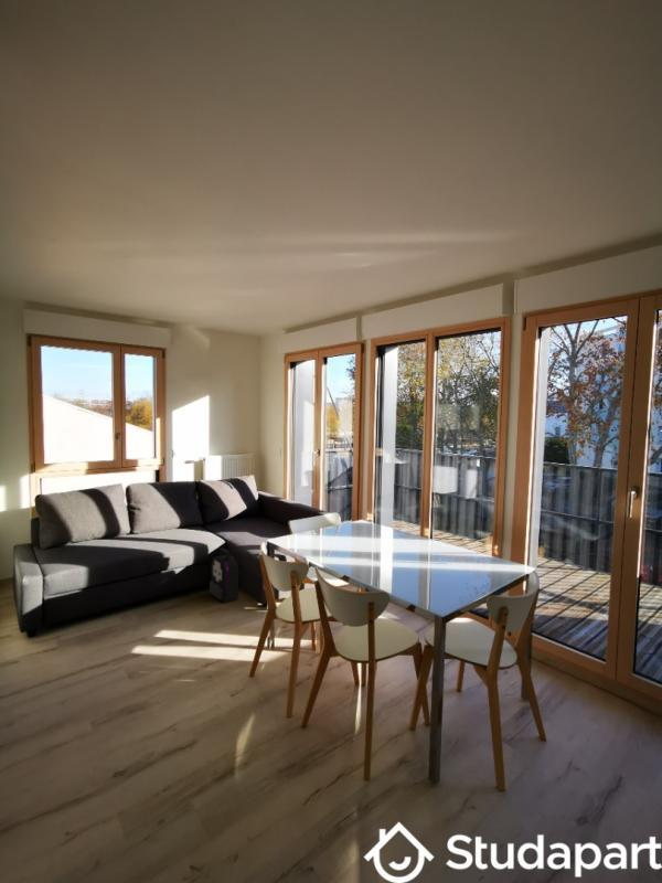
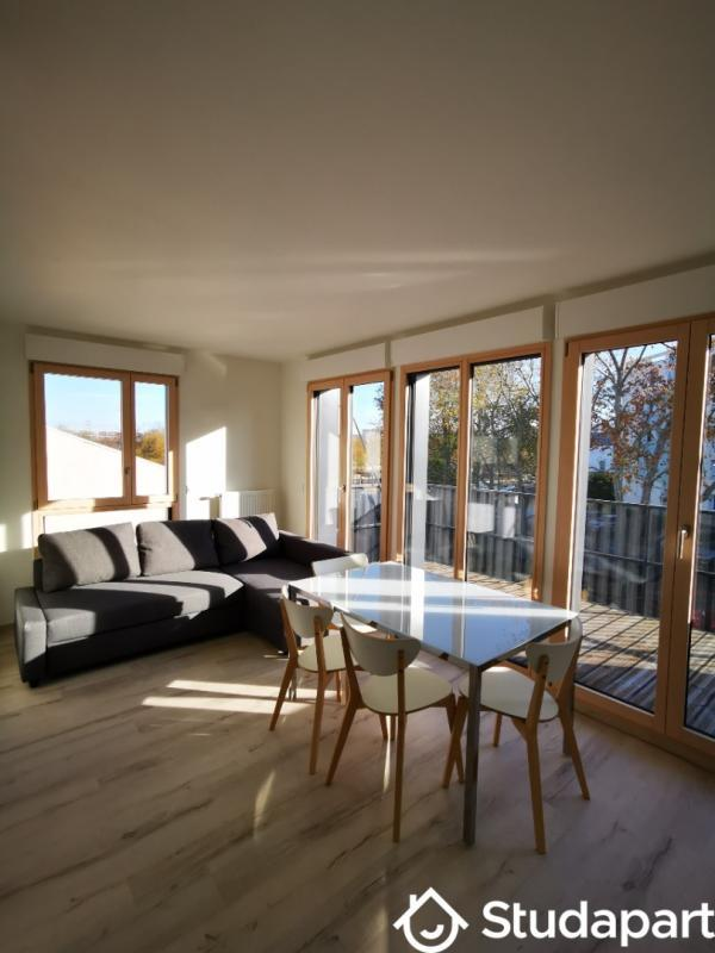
- backpack [209,547,243,604]
